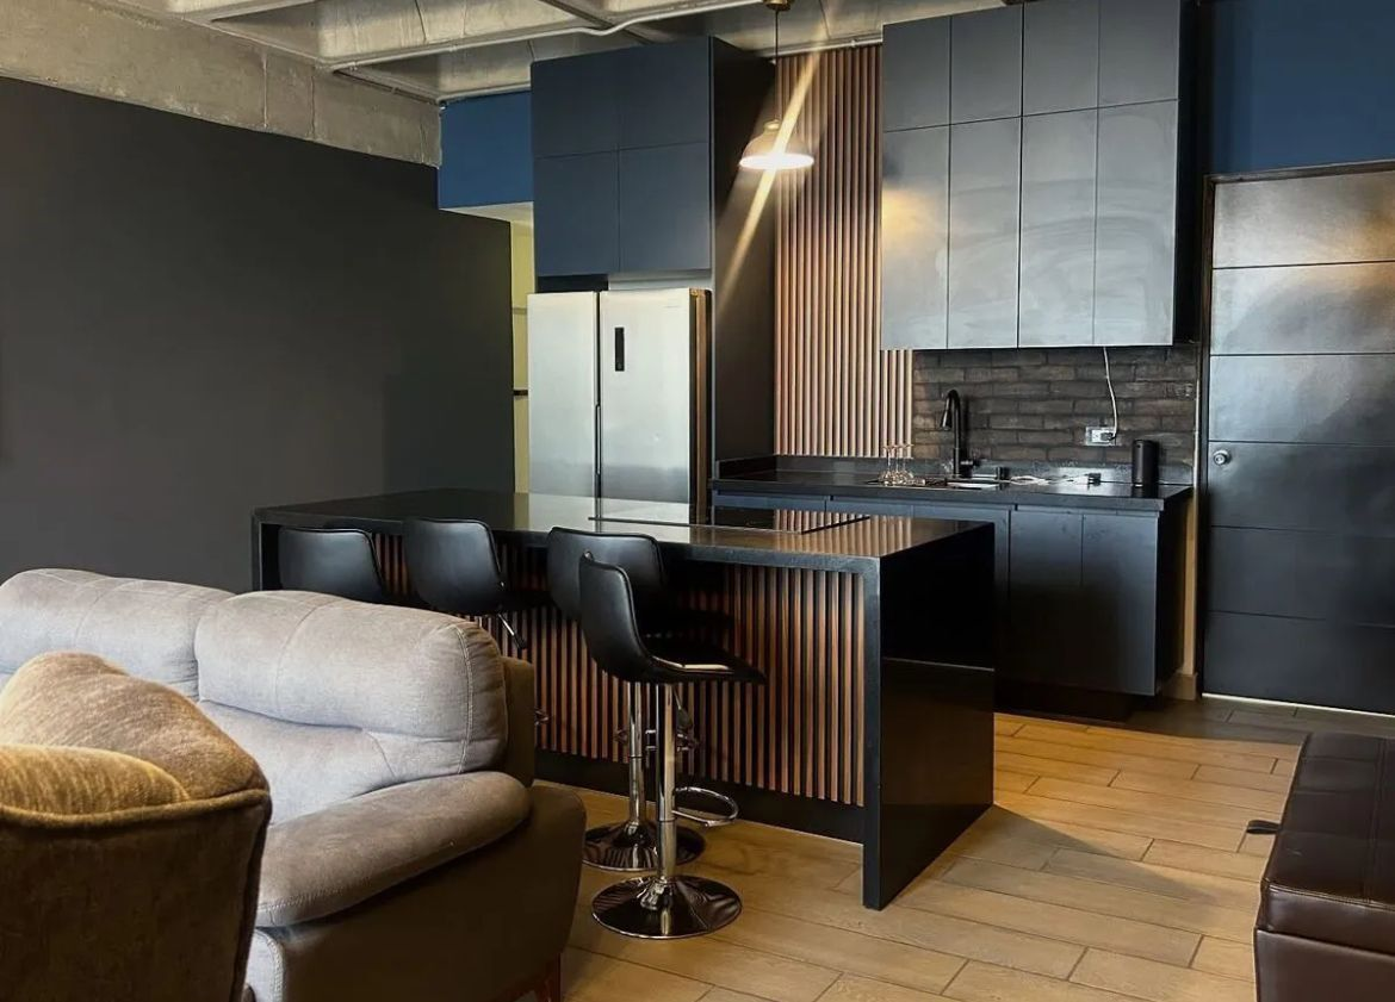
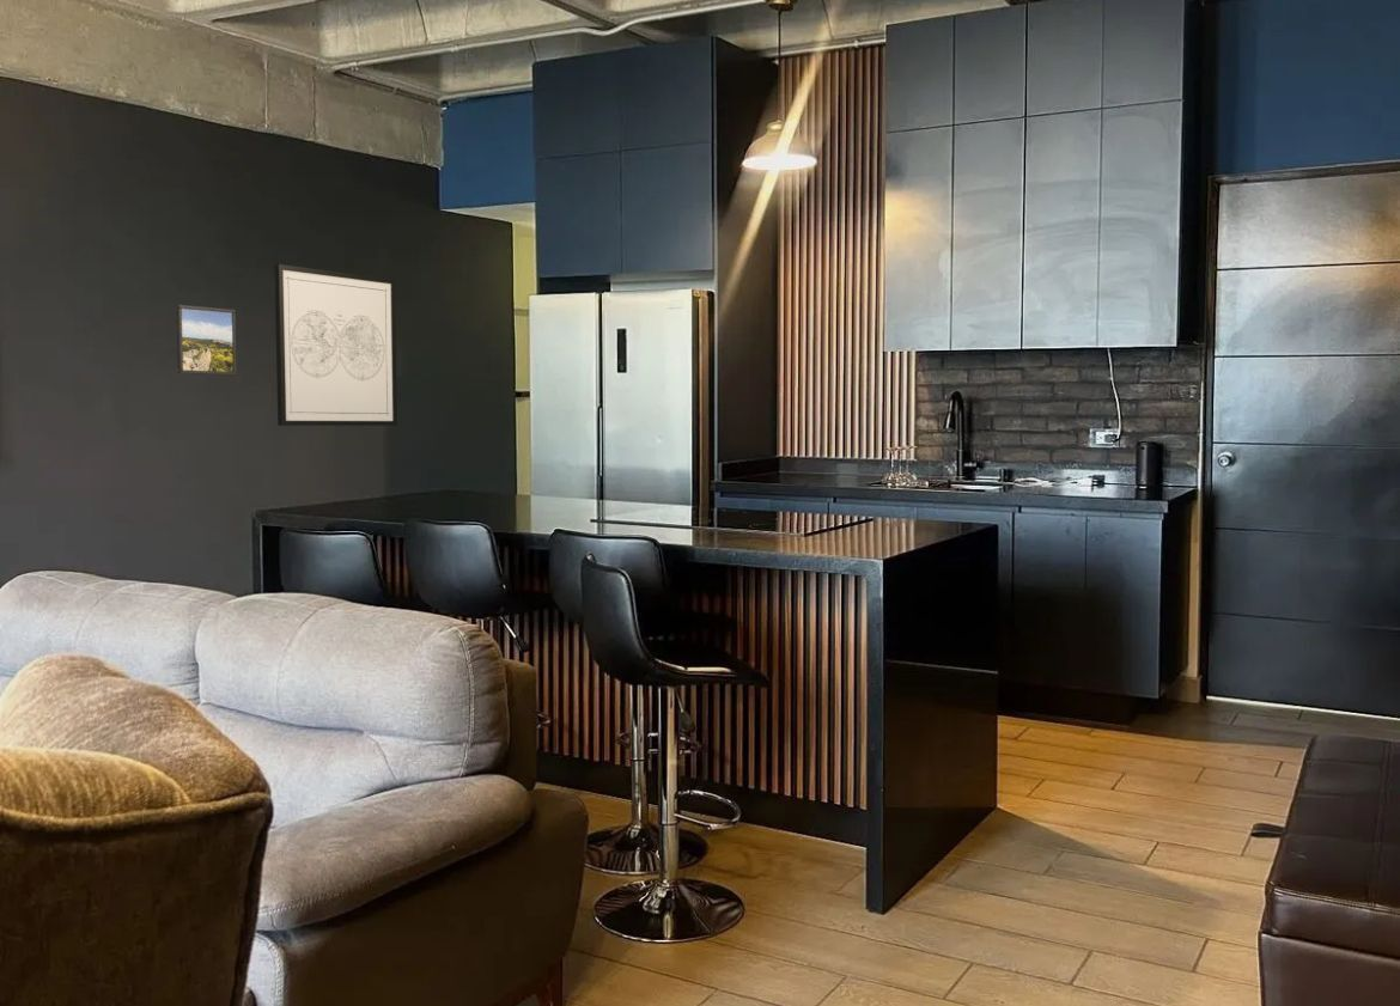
+ wall art [273,263,398,427]
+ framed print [175,304,238,377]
